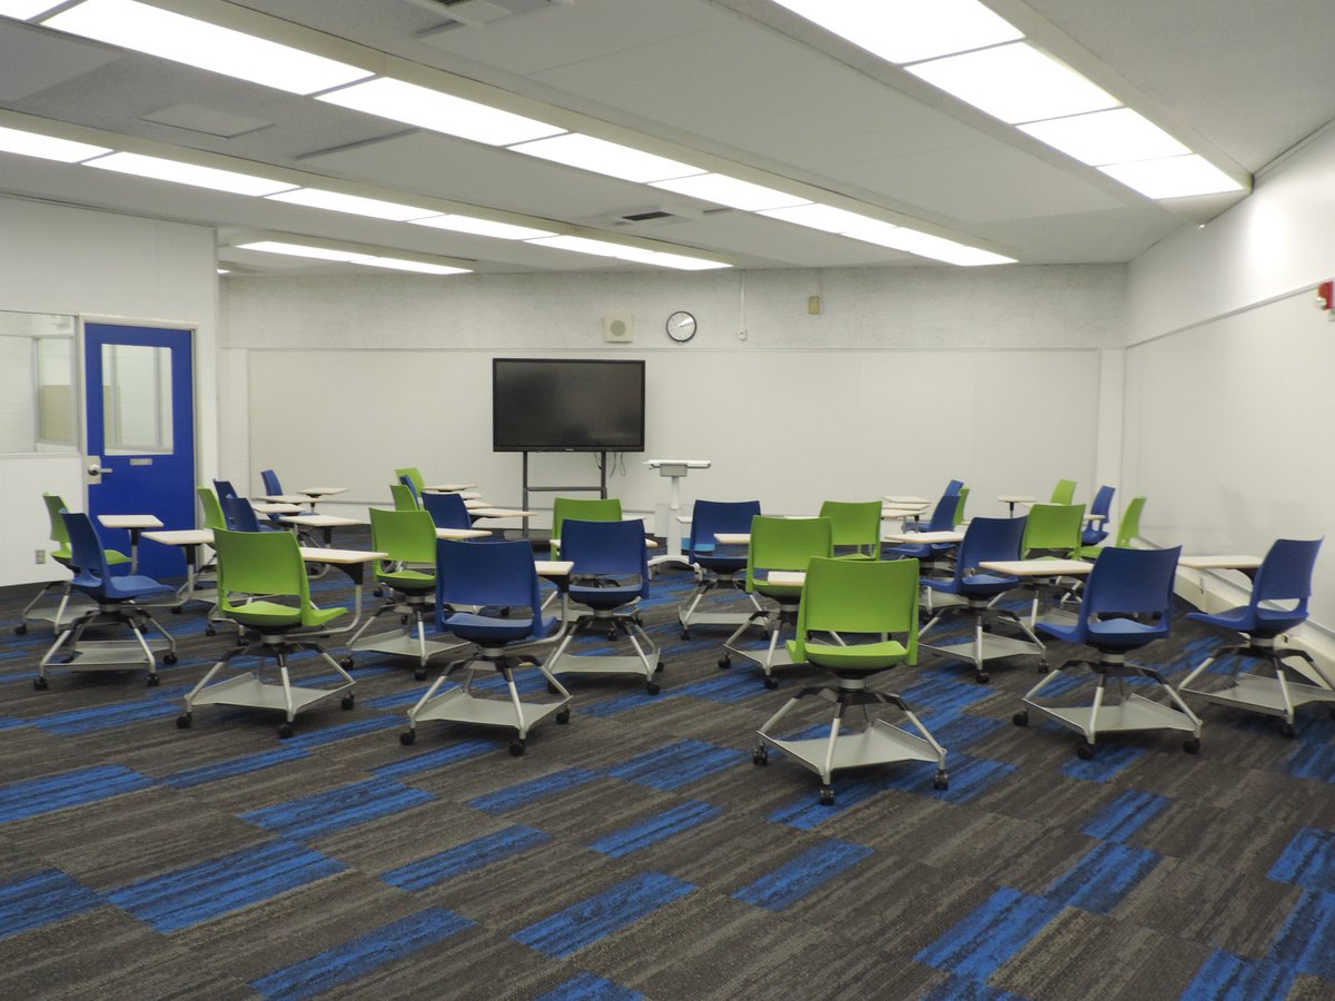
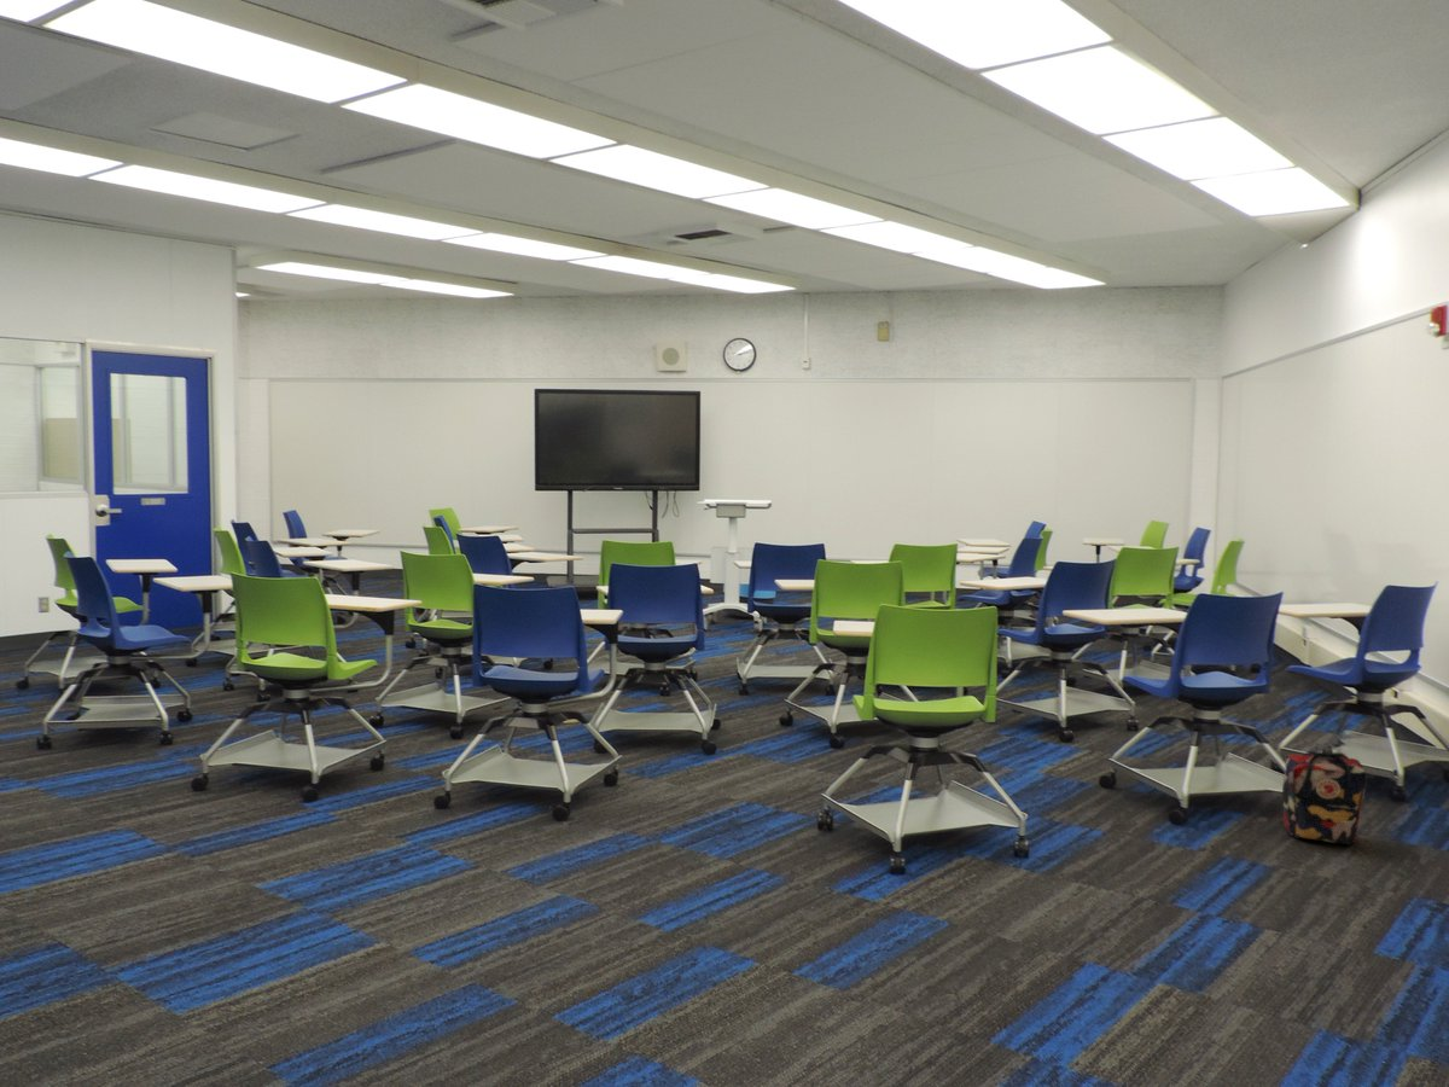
+ backpack [1281,748,1368,847]
